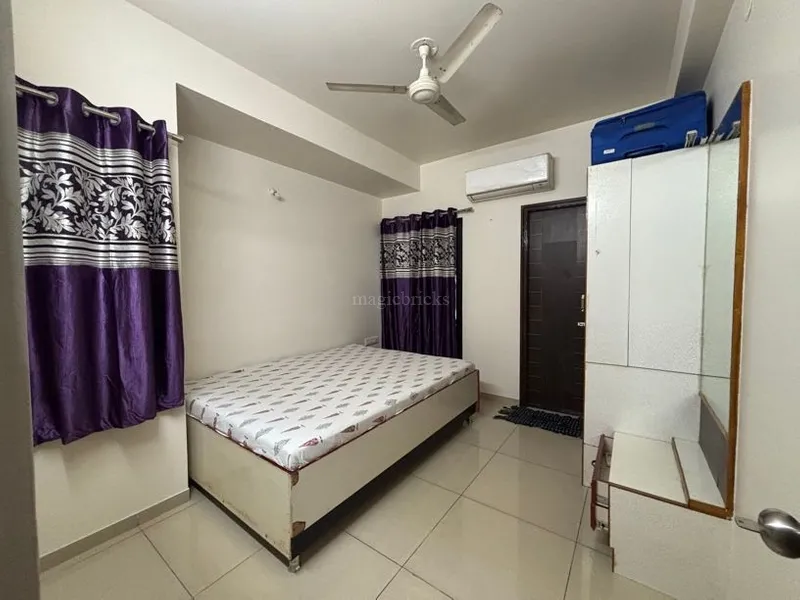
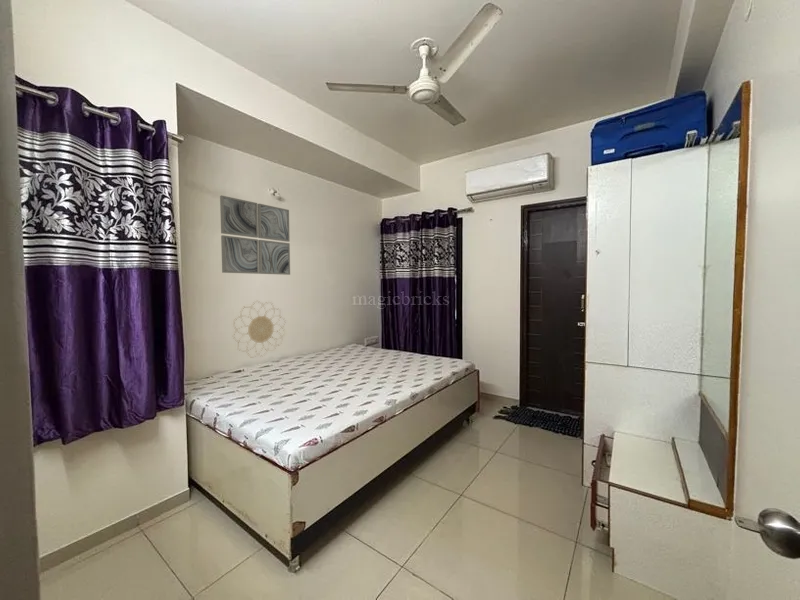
+ wall art [219,194,291,276]
+ decorative wall piece [232,300,287,358]
